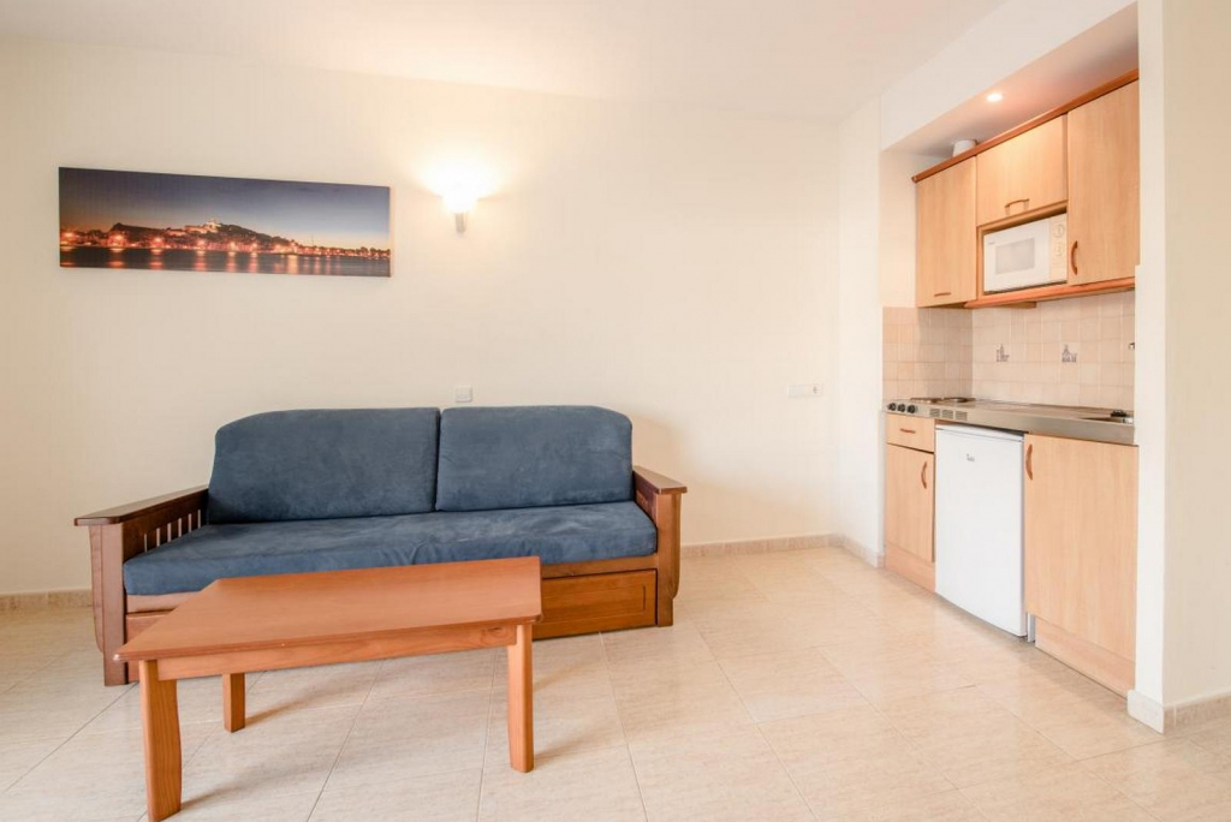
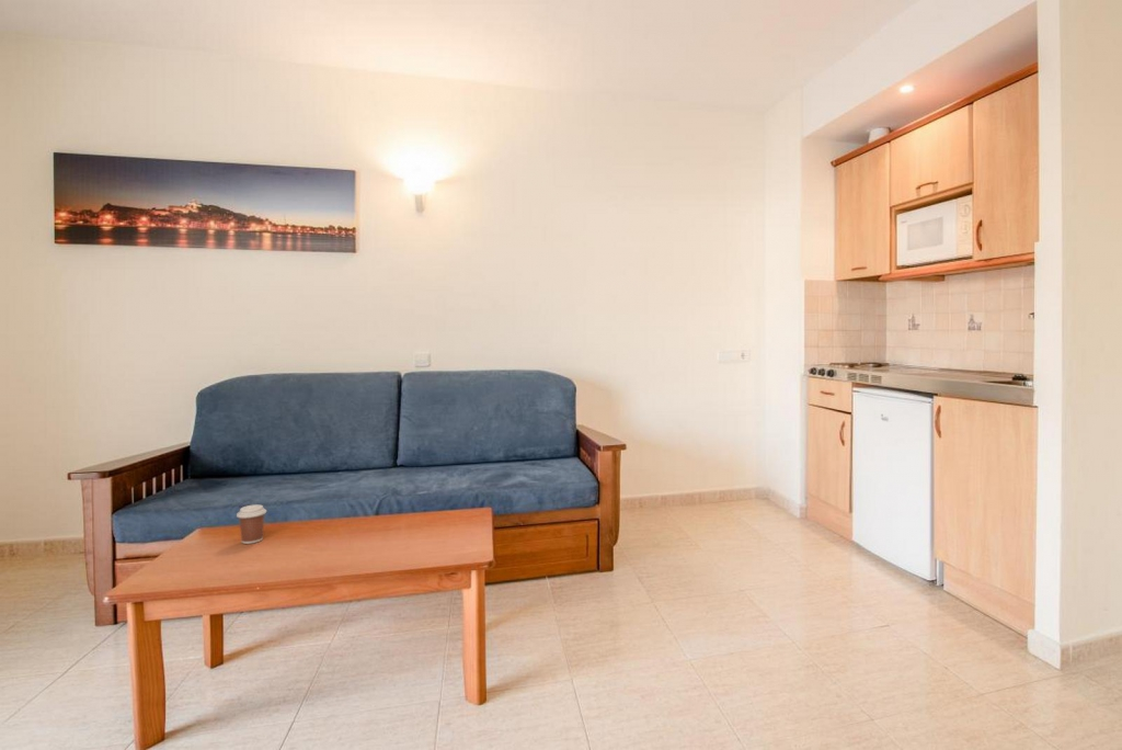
+ coffee cup [236,503,267,545]
